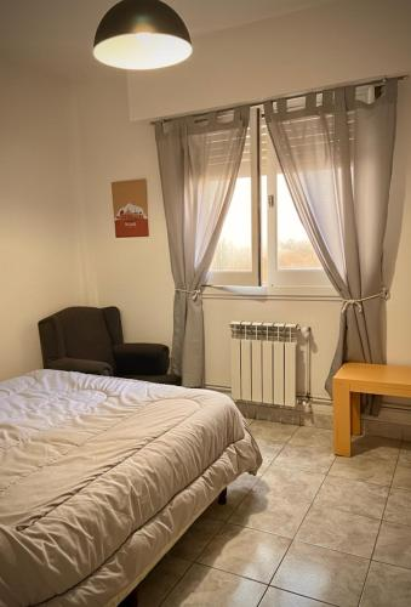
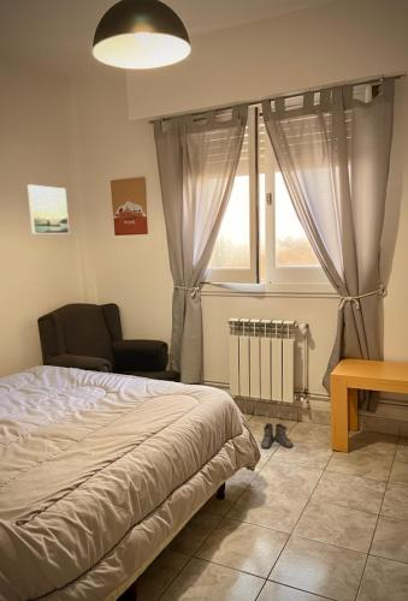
+ boots [259,422,294,451]
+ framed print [26,184,70,236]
